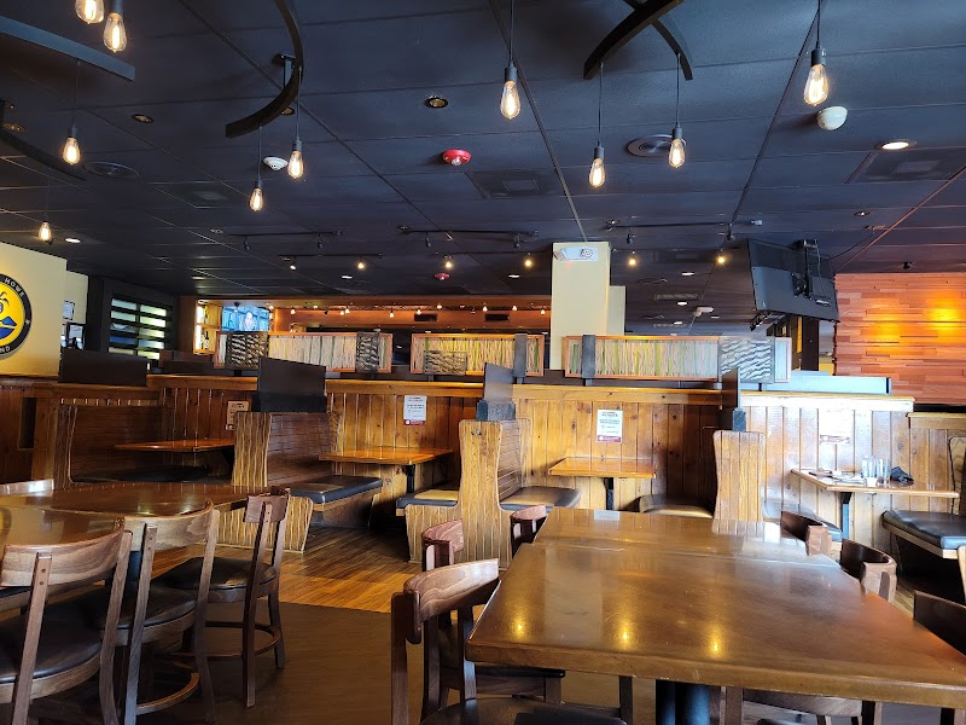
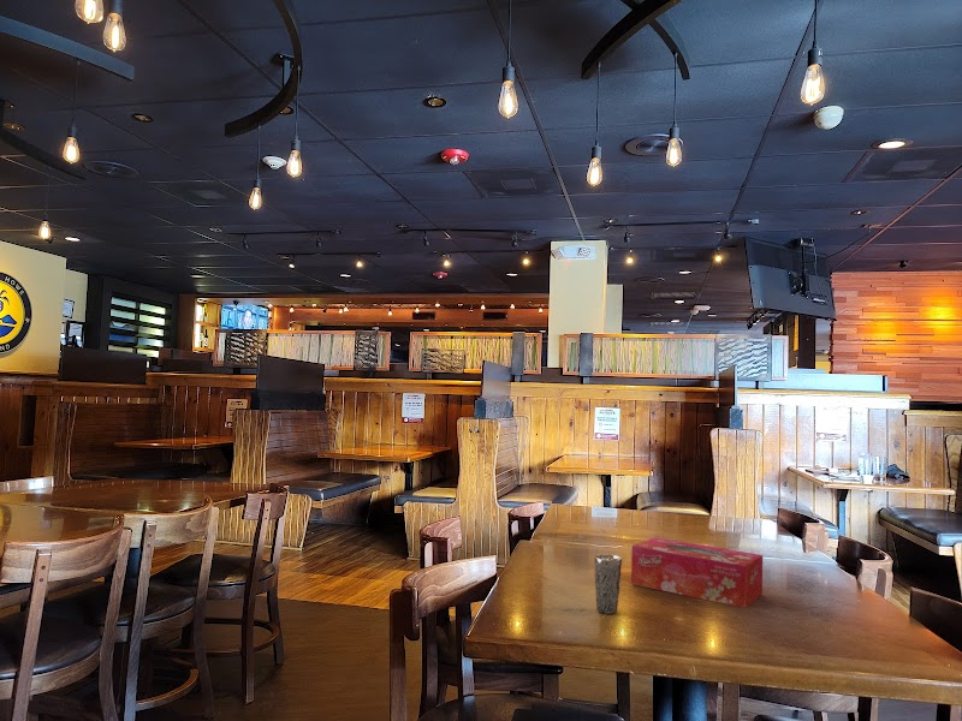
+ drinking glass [593,553,623,615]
+ tissue box [630,536,764,609]
